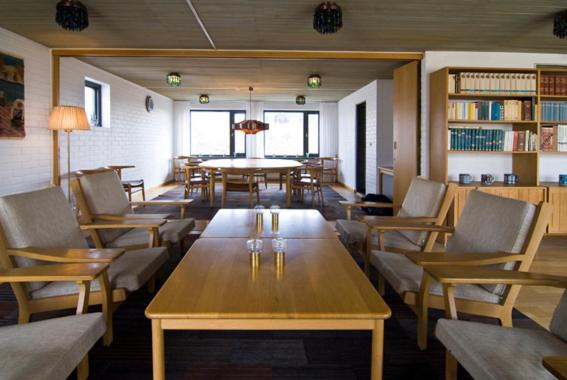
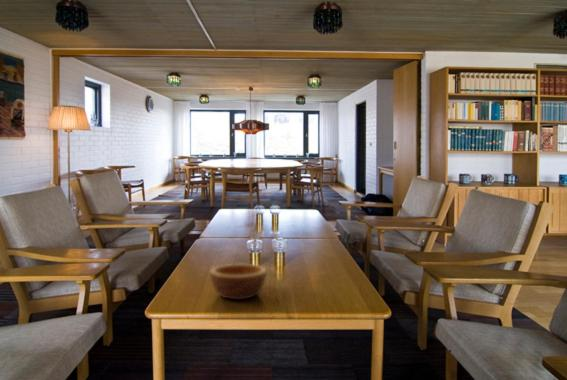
+ bowl [209,263,268,301]
